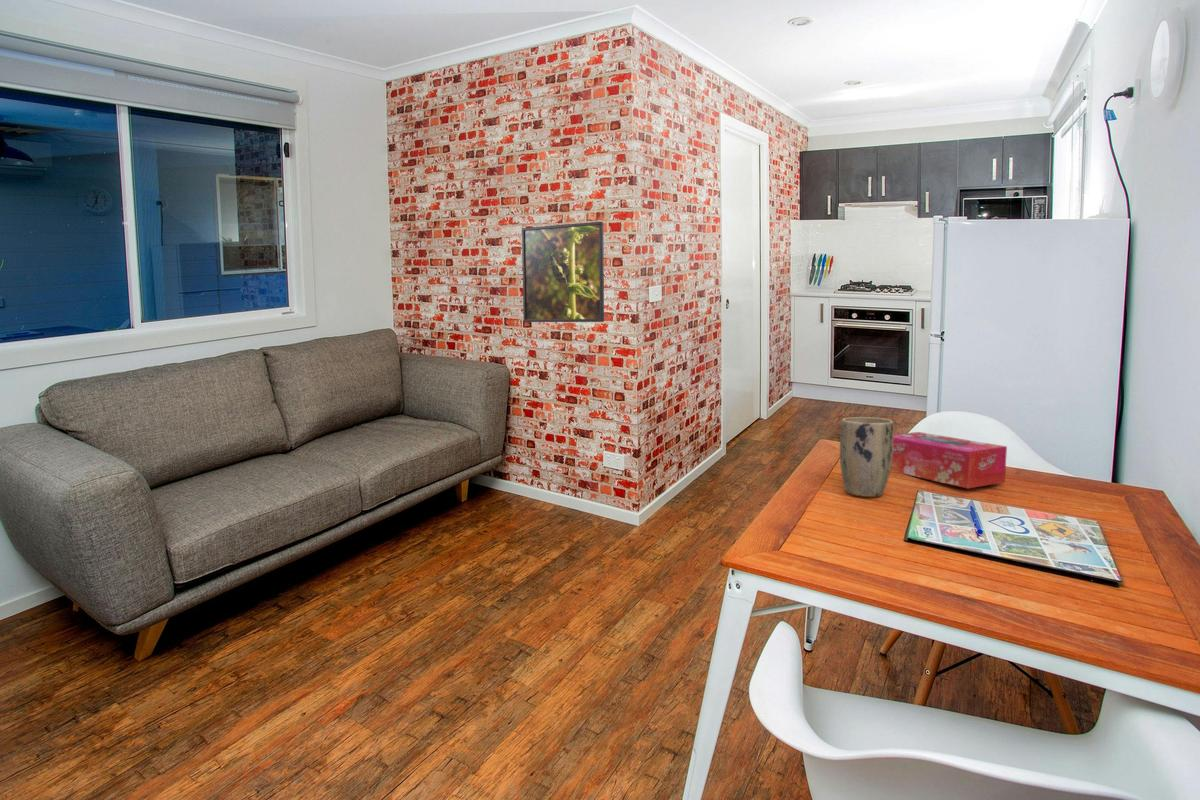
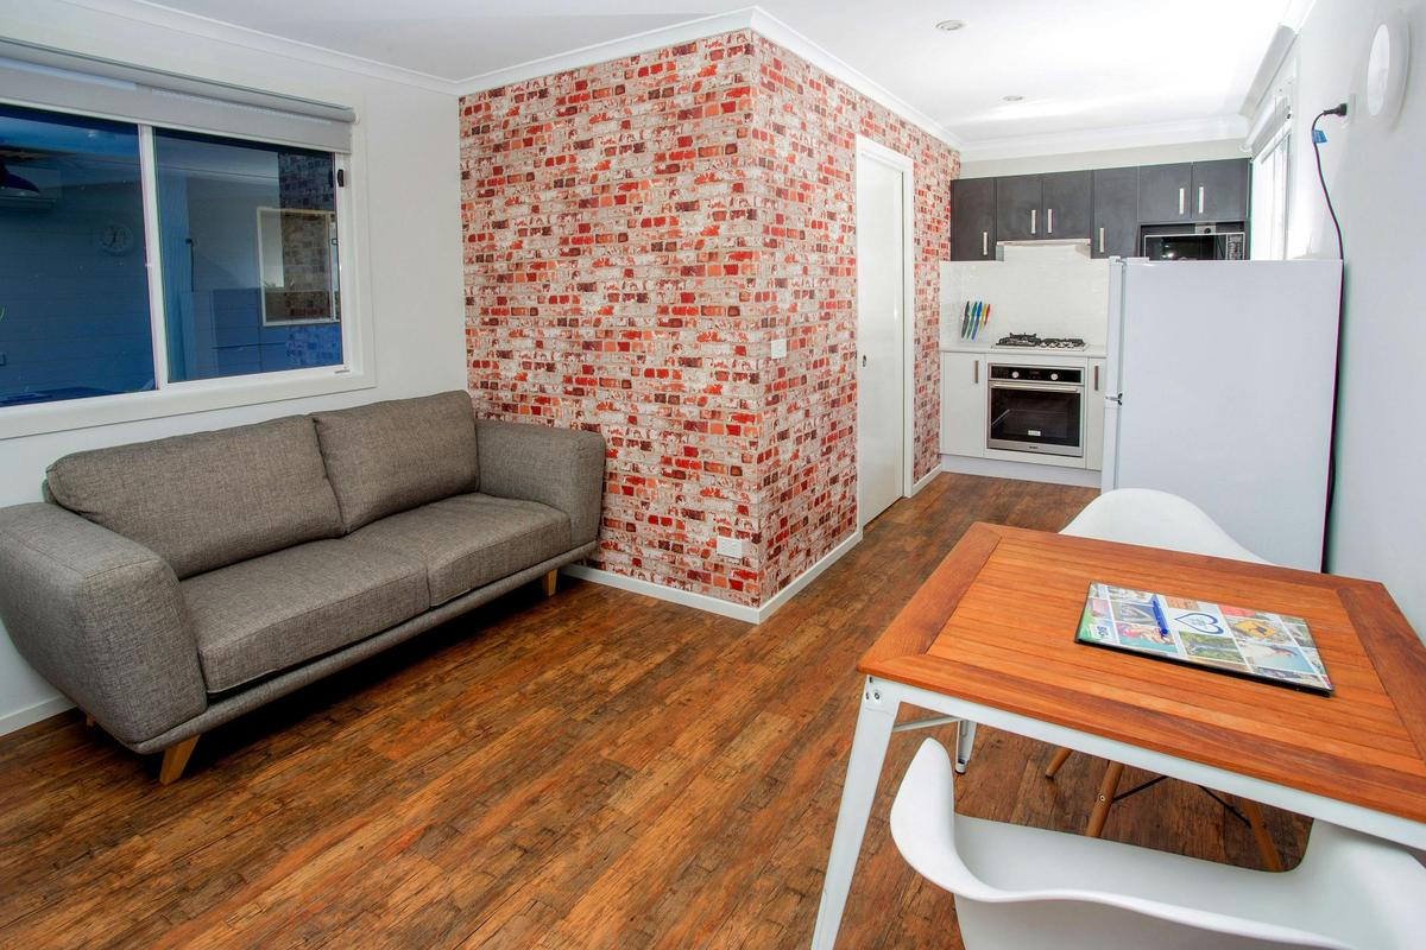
- tissue box [891,431,1008,489]
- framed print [521,221,605,323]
- plant pot [839,416,894,498]
